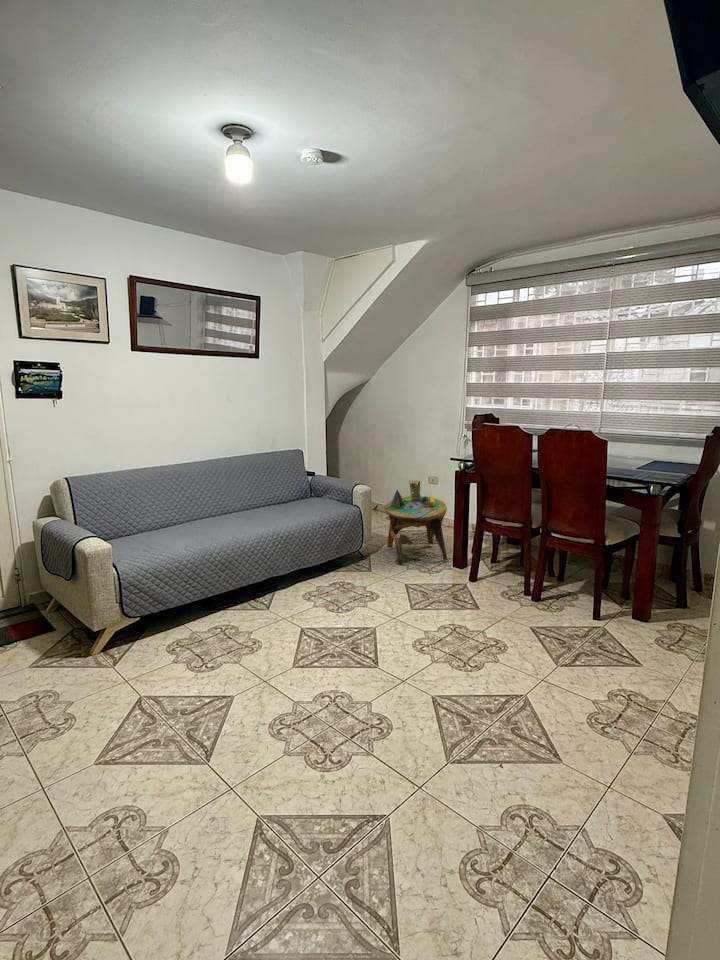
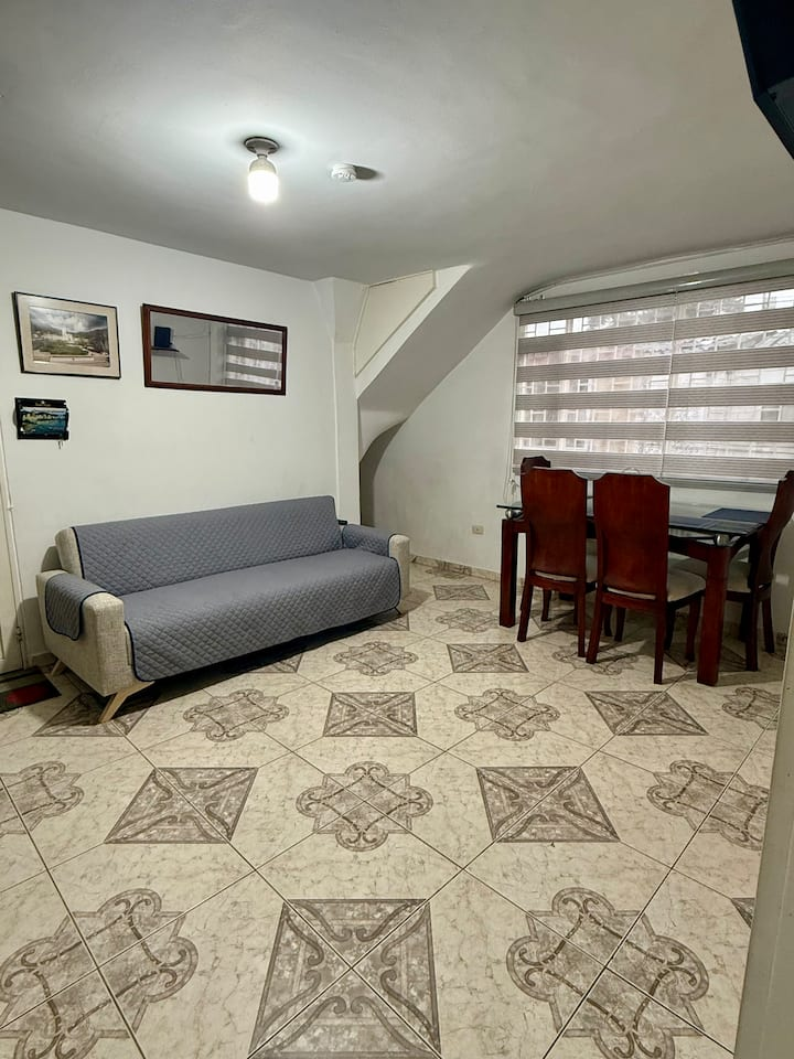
- side table [383,479,448,565]
